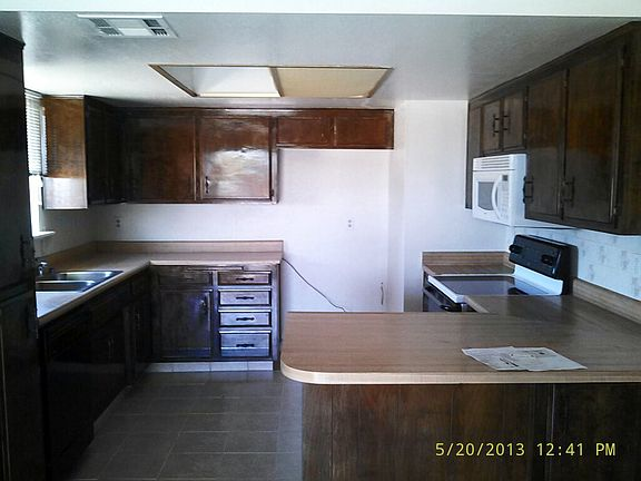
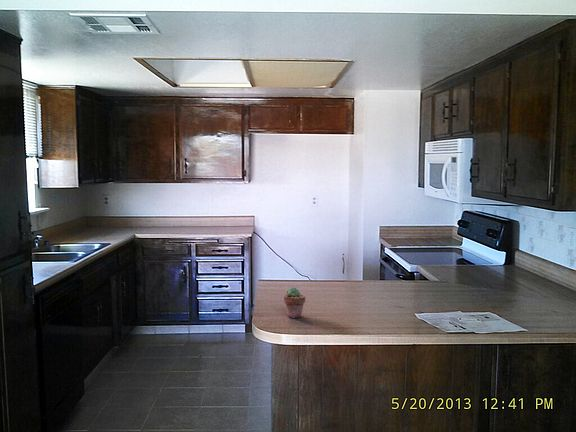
+ potted succulent [283,286,306,319]
